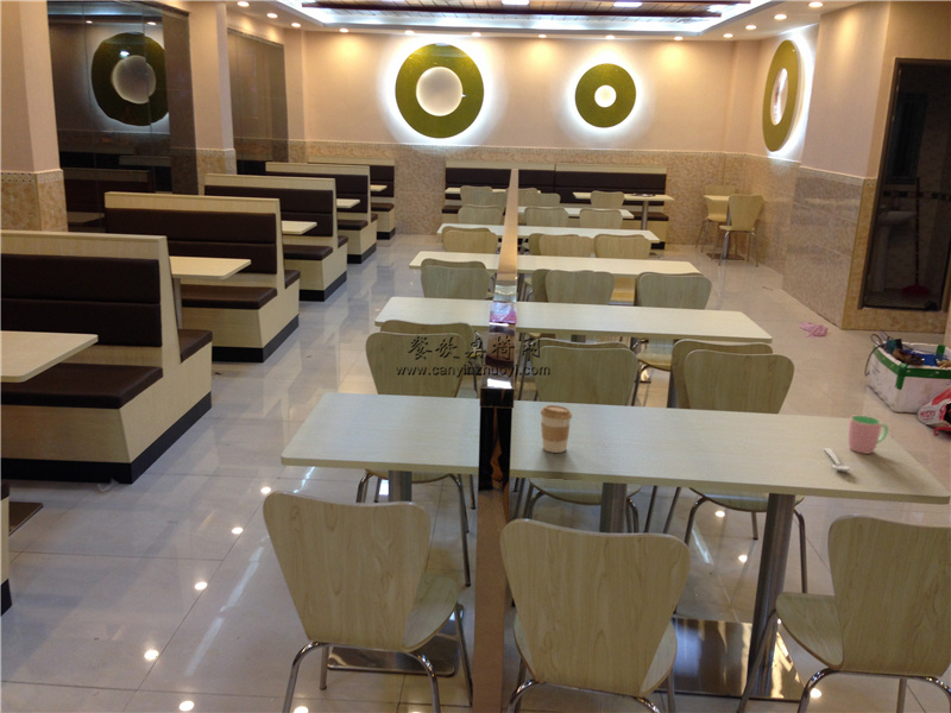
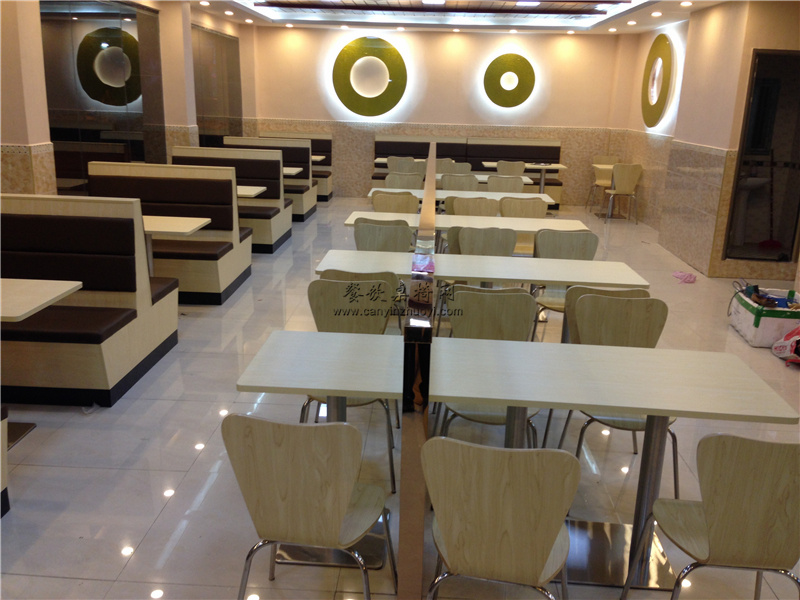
- cup [848,414,889,455]
- spoon [823,447,851,473]
- coffee cup [540,404,573,454]
